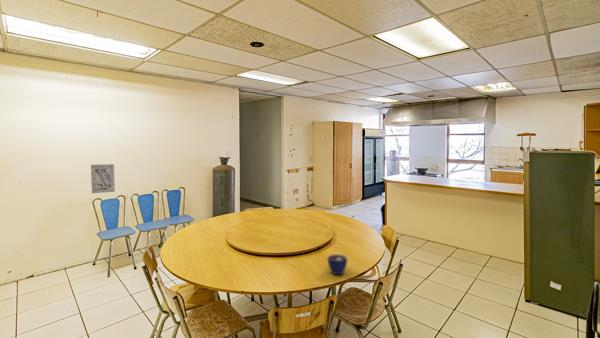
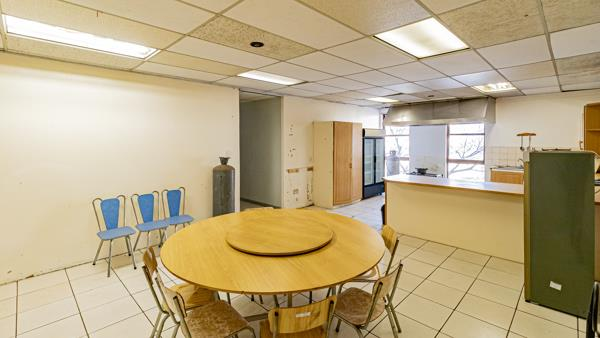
- cup [326,253,348,276]
- wall art [90,163,116,194]
